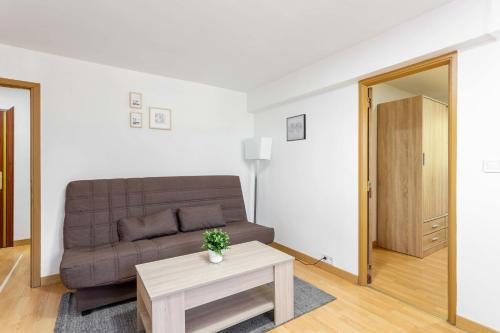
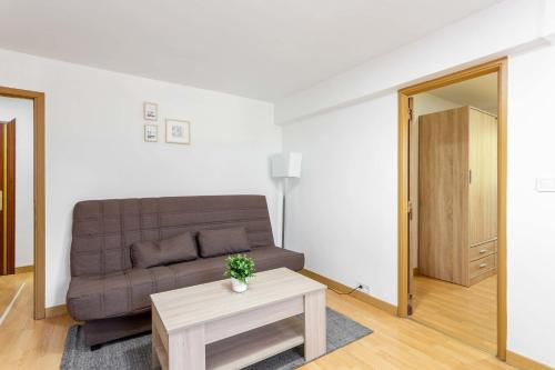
- wall art [286,113,307,142]
